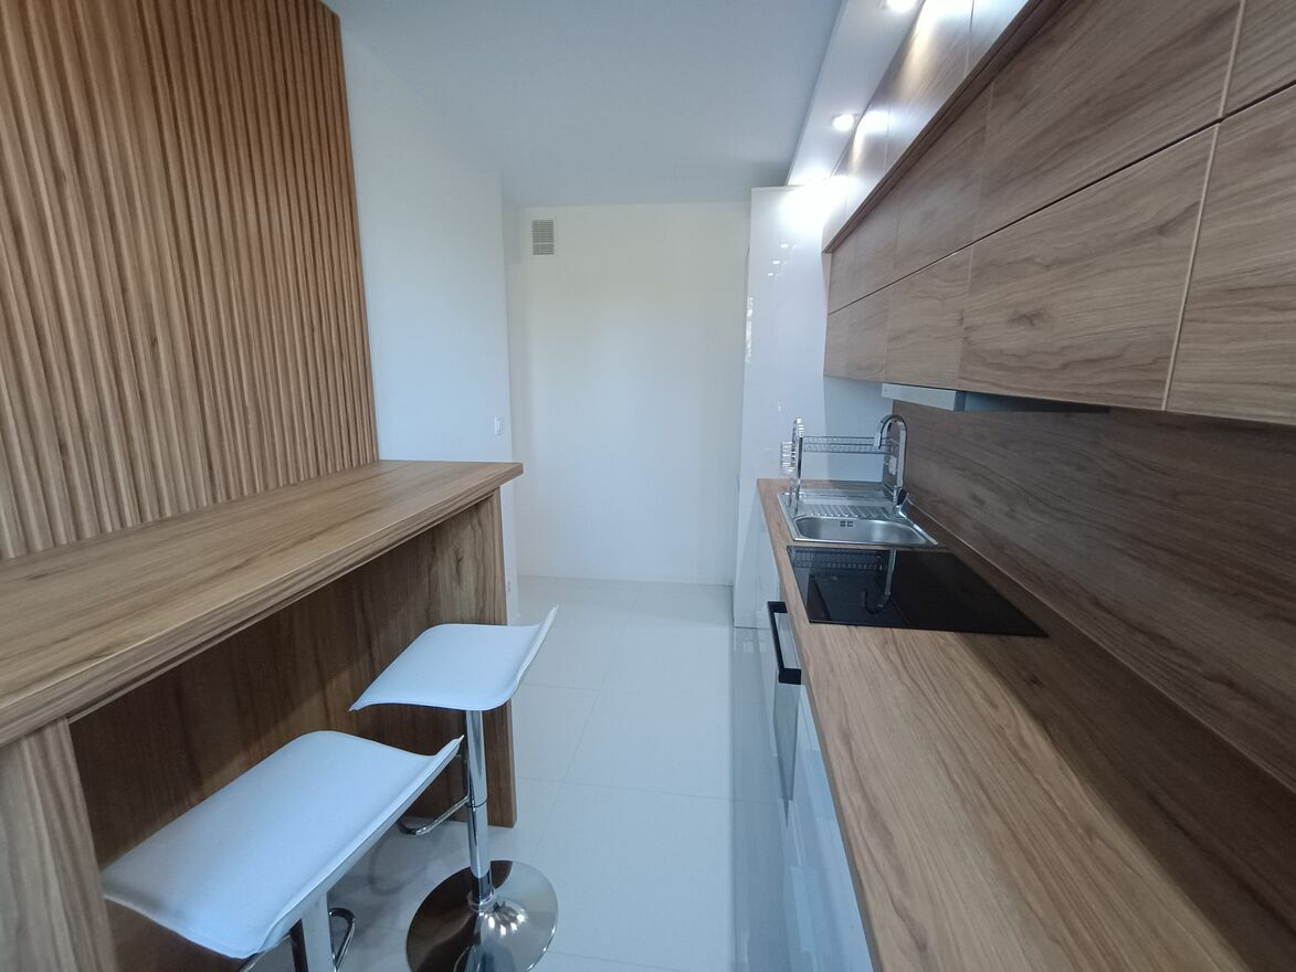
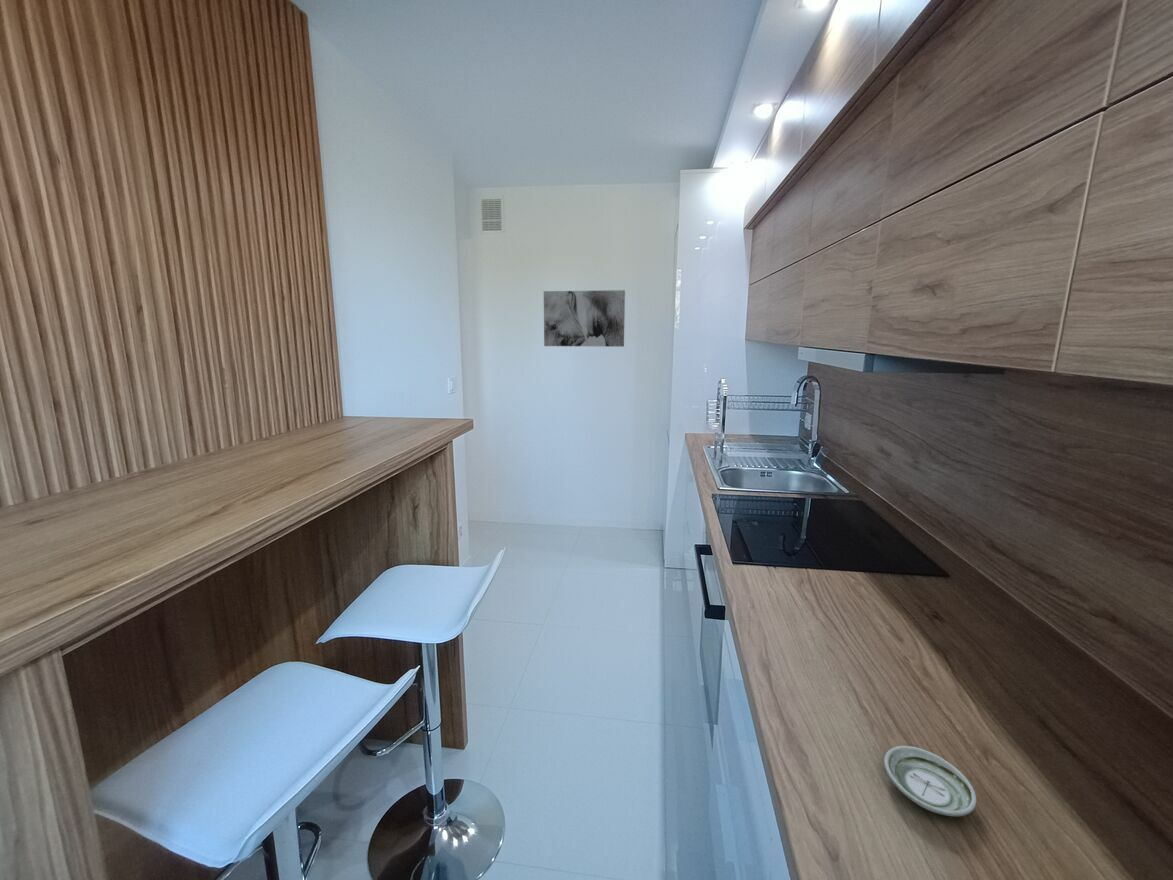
+ wall art [543,289,626,348]
+ saucer [883,745,977,817]
